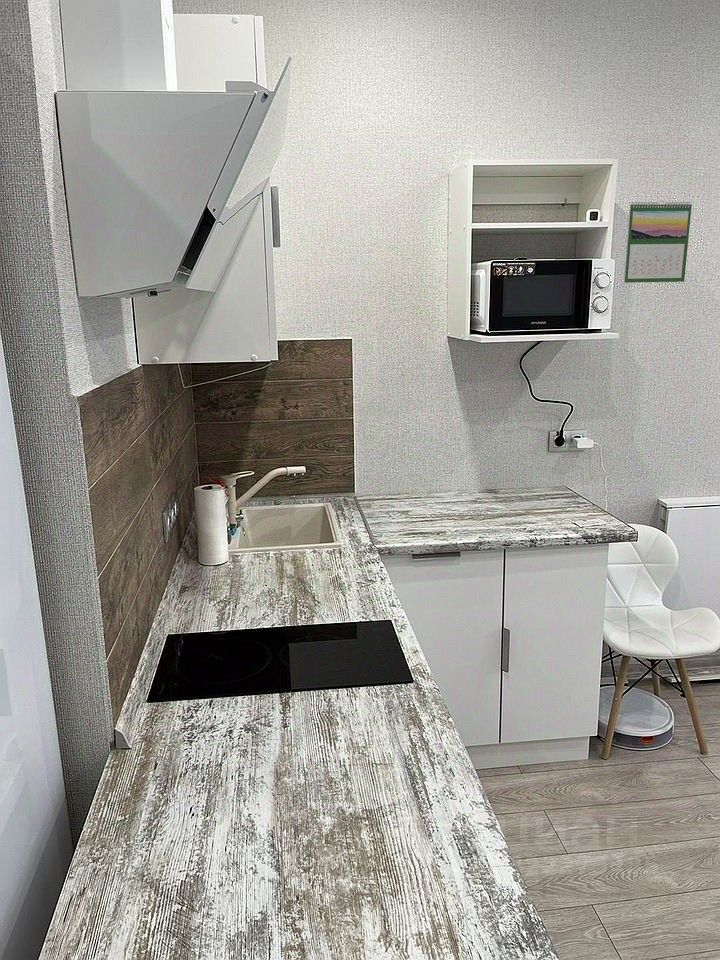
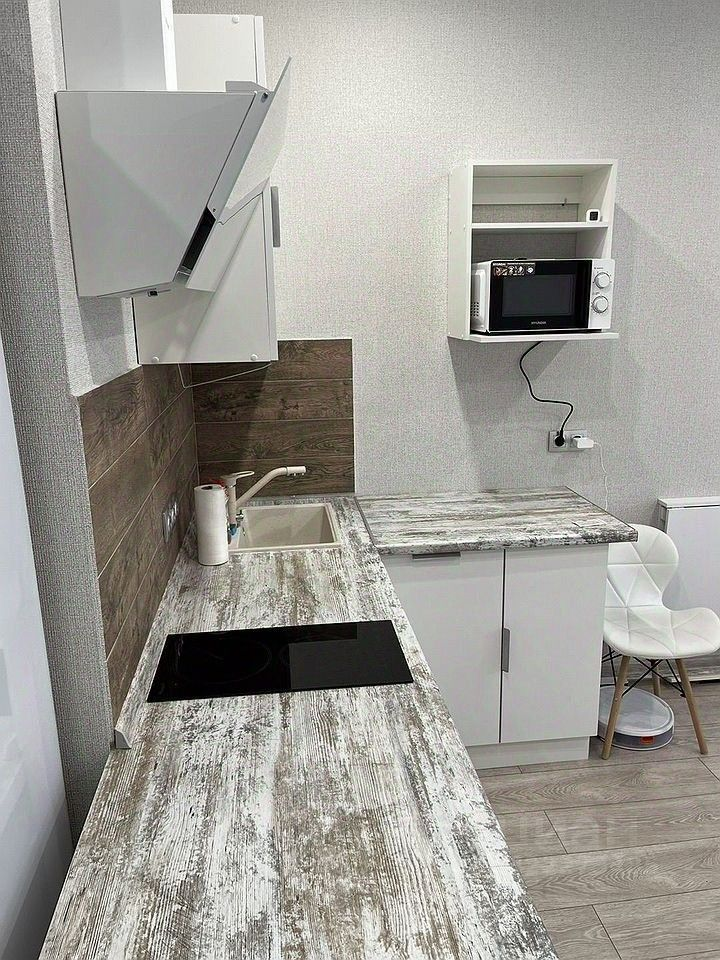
- calendar [623,200,693,284]
